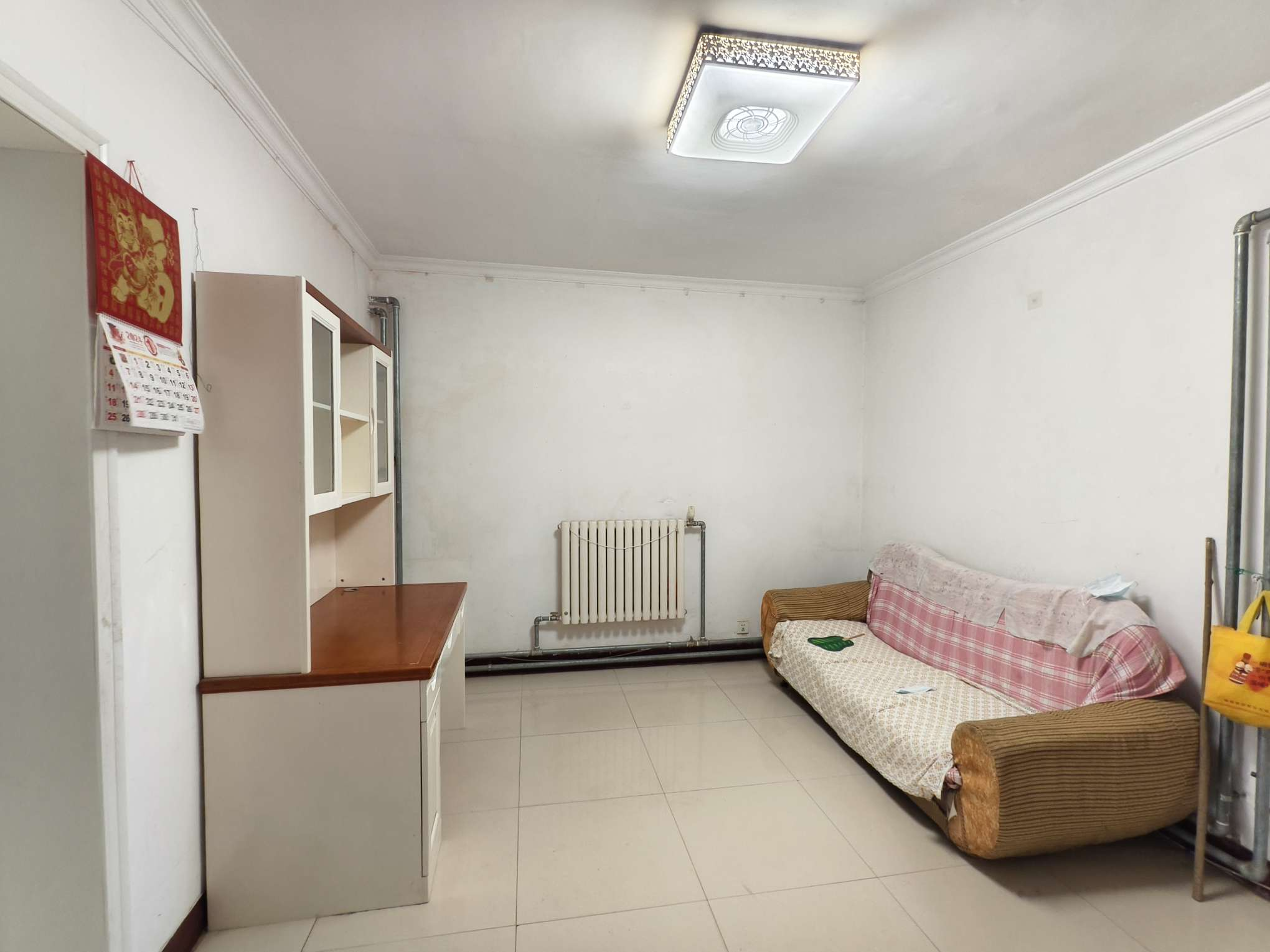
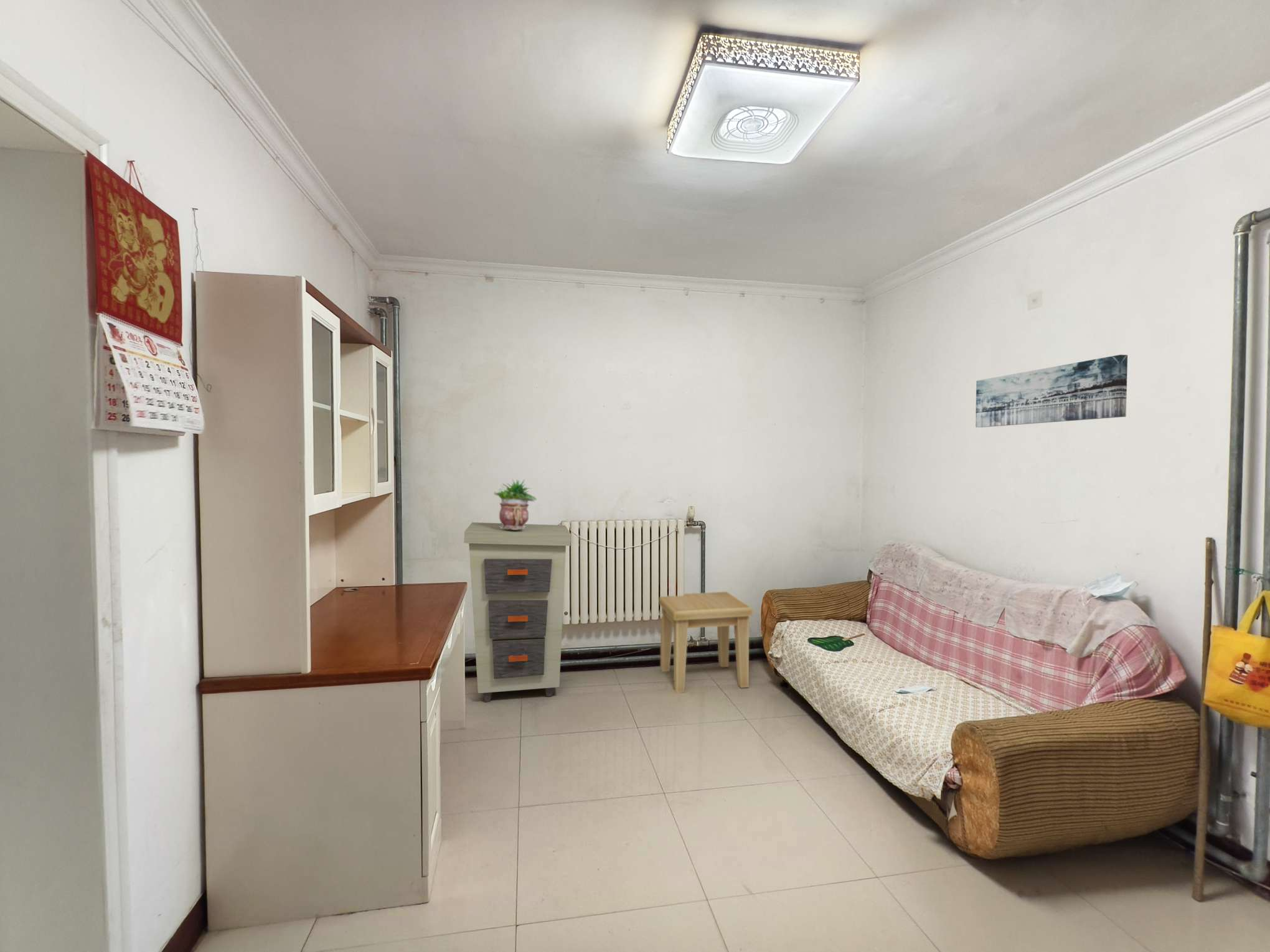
+ side table [659,591,754,694]
+ potted plant [493,478,537,530]
+ cabinet [463,522,572,703]
+ wall art [975,354,1128,428]
